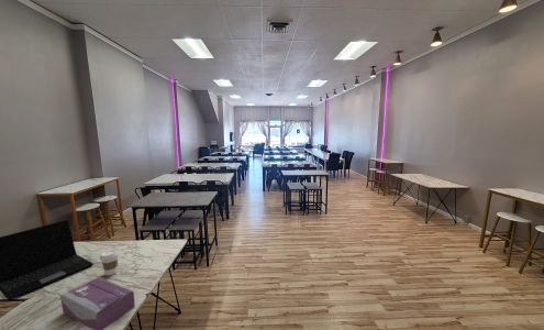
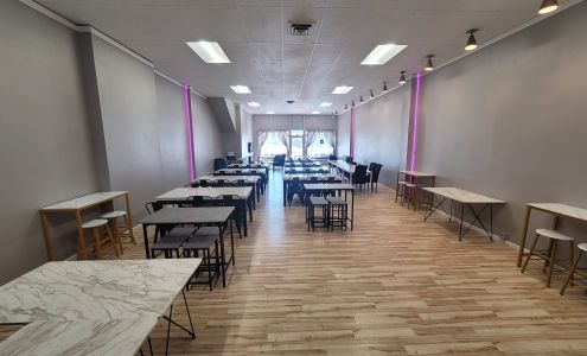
- laptop [0,219,95,301]
- tissue box [59,276,136,330]
- coffee cup [99,249,120,276]
